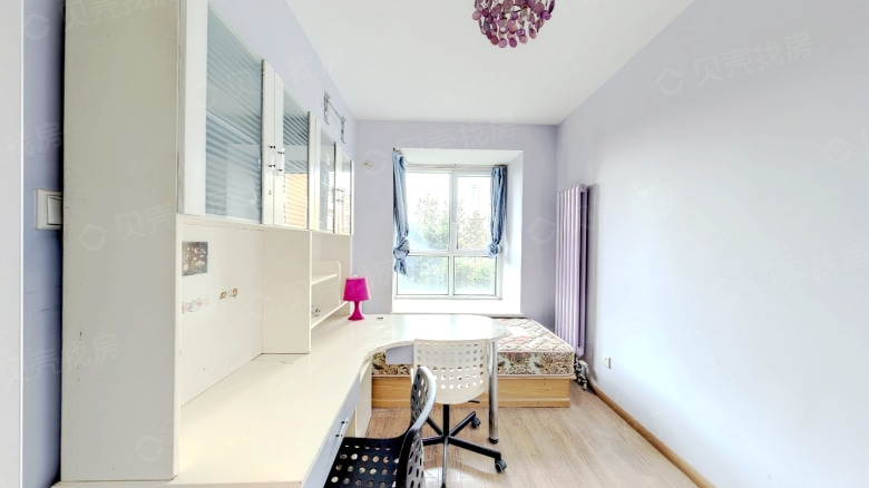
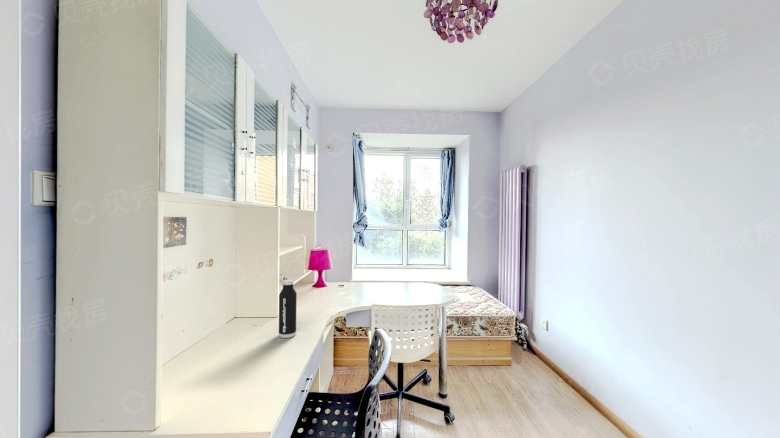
+ water bottle [278,279,298,339]
